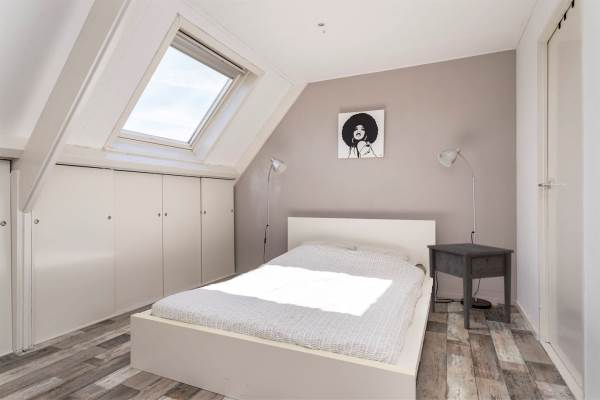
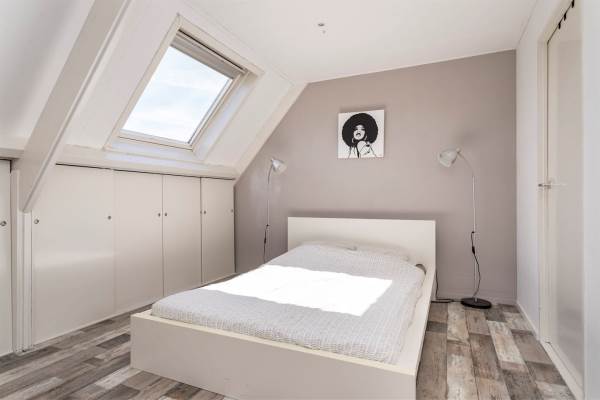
- nightstand [426,242,515,330]
